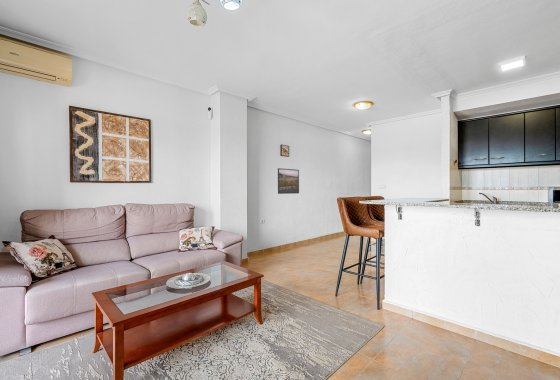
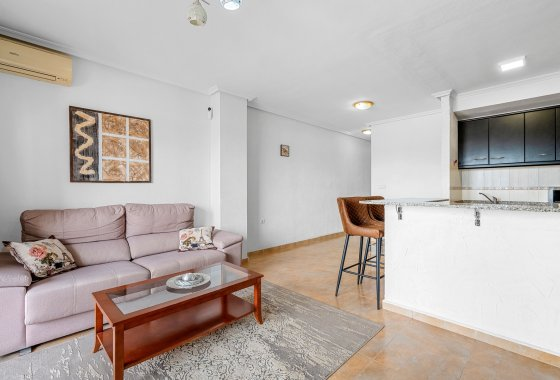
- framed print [277,167,300,195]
